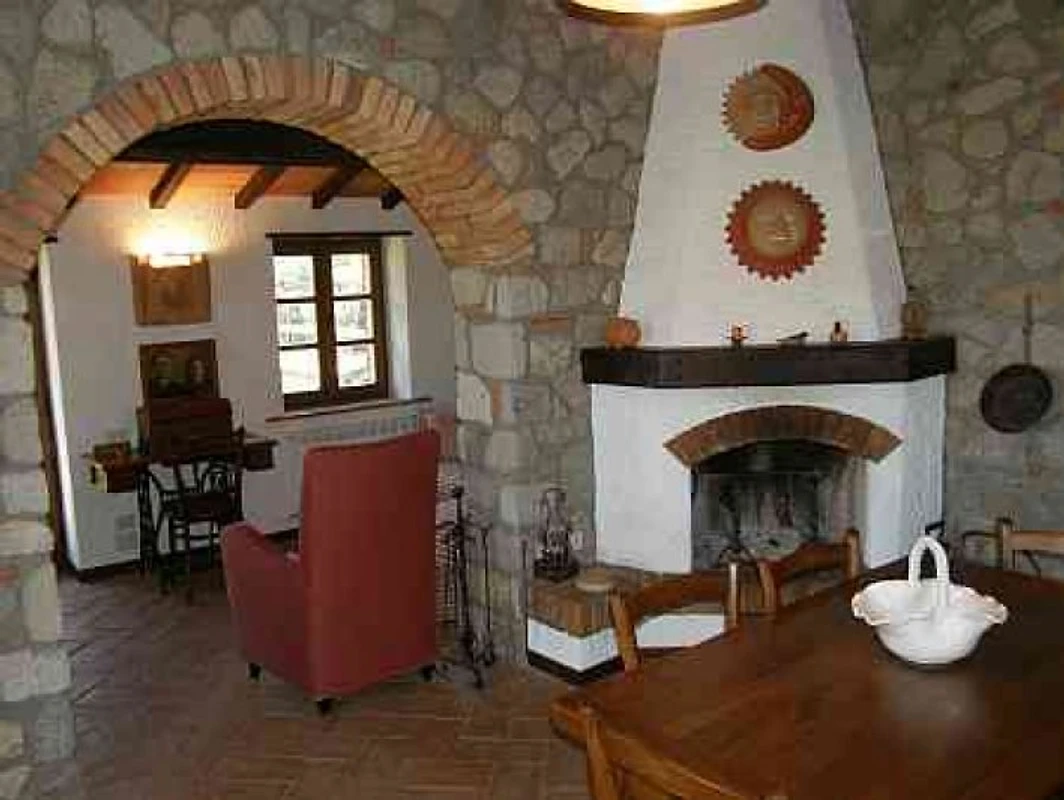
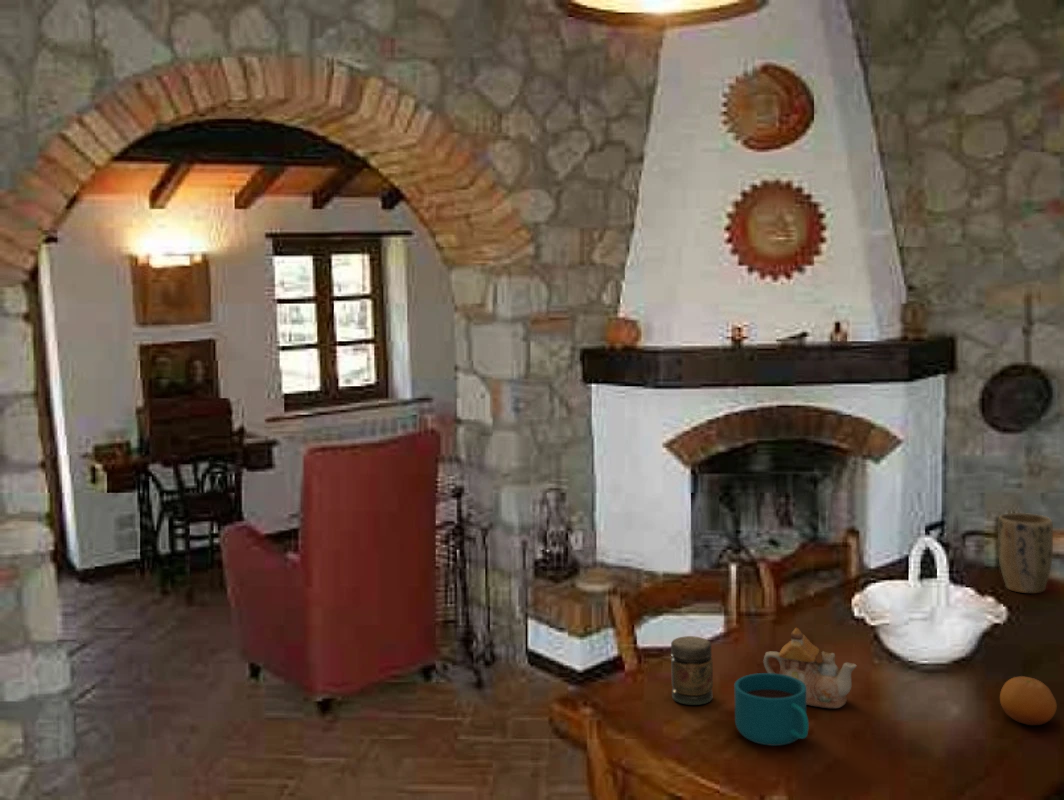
+ fruit [999,675,1058,726]
+ cup [733,672,810,747]
+ plant pot [997,512,1054,594]
+ jar [670,635,714,706]
+ teapot [762,627,857,709]
